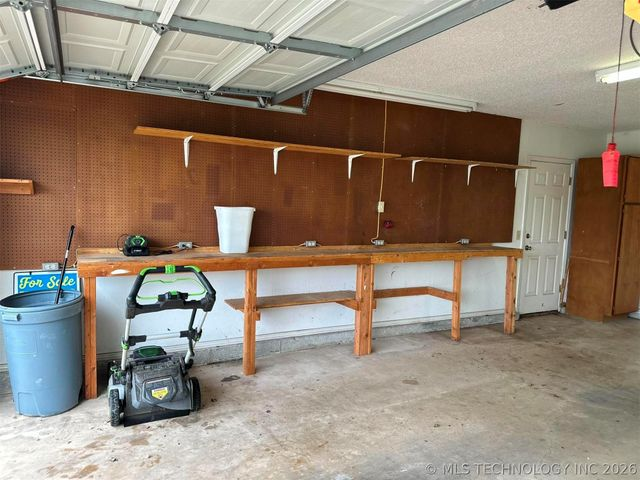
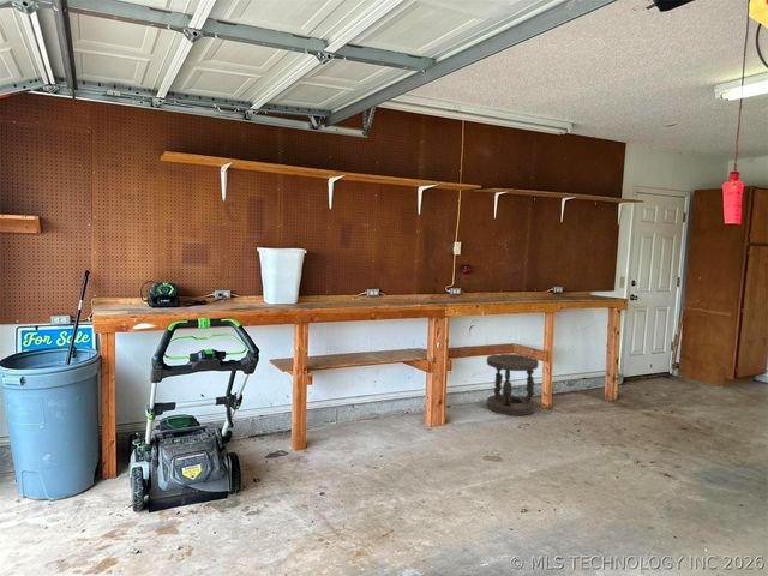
+ stool [486,353,540,416]
